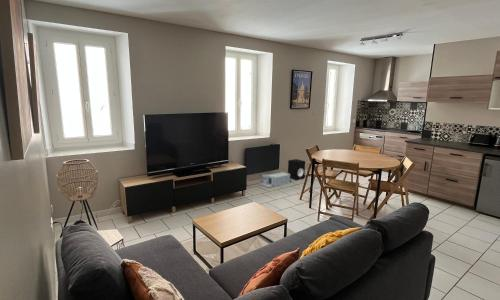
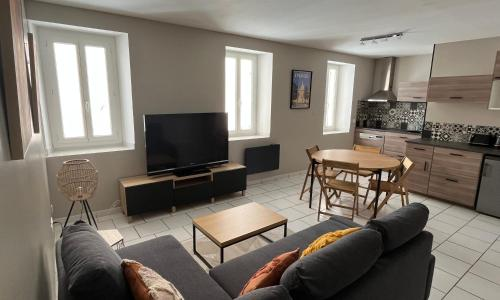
- speaker [287,158,306,181]
- storage bin [260,170,291,188]
